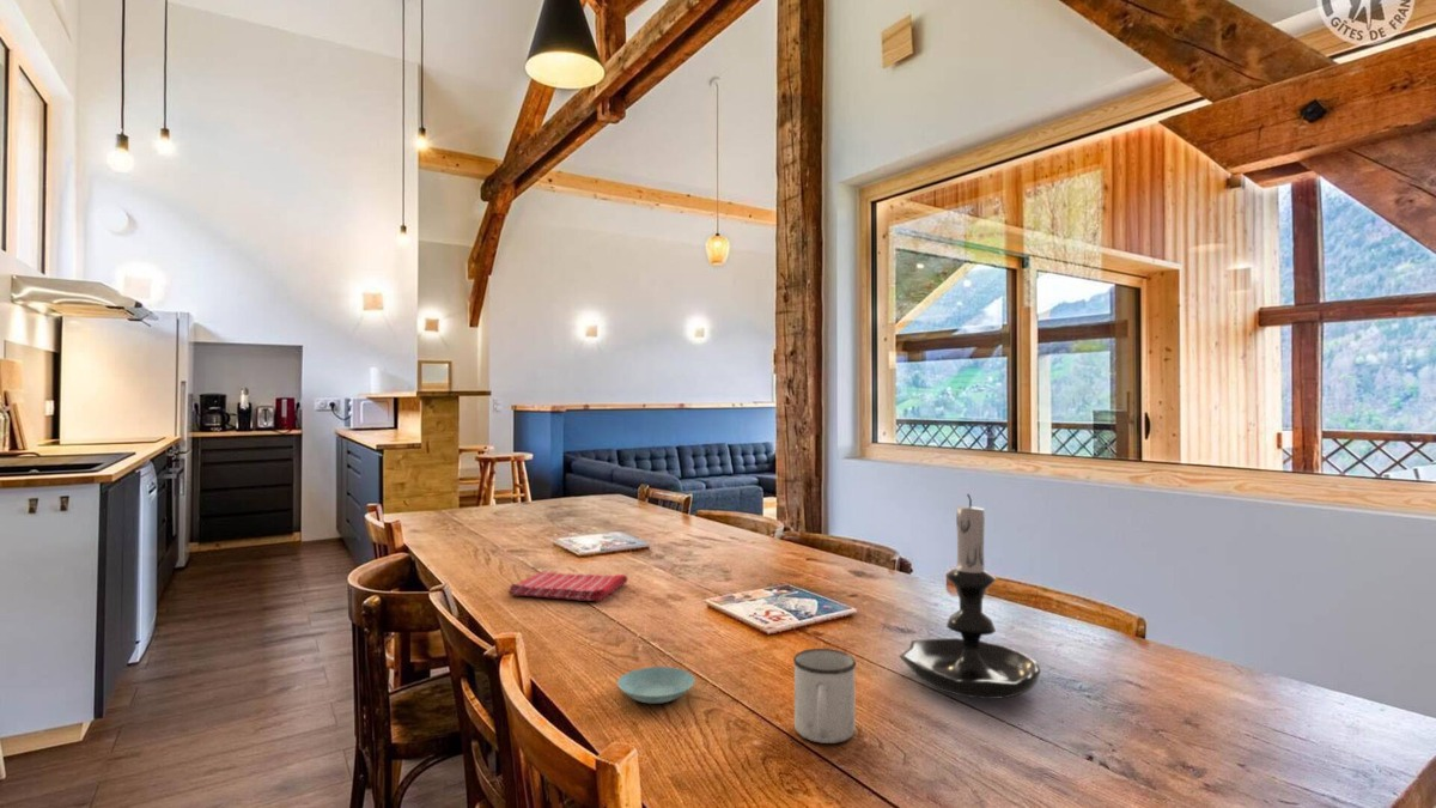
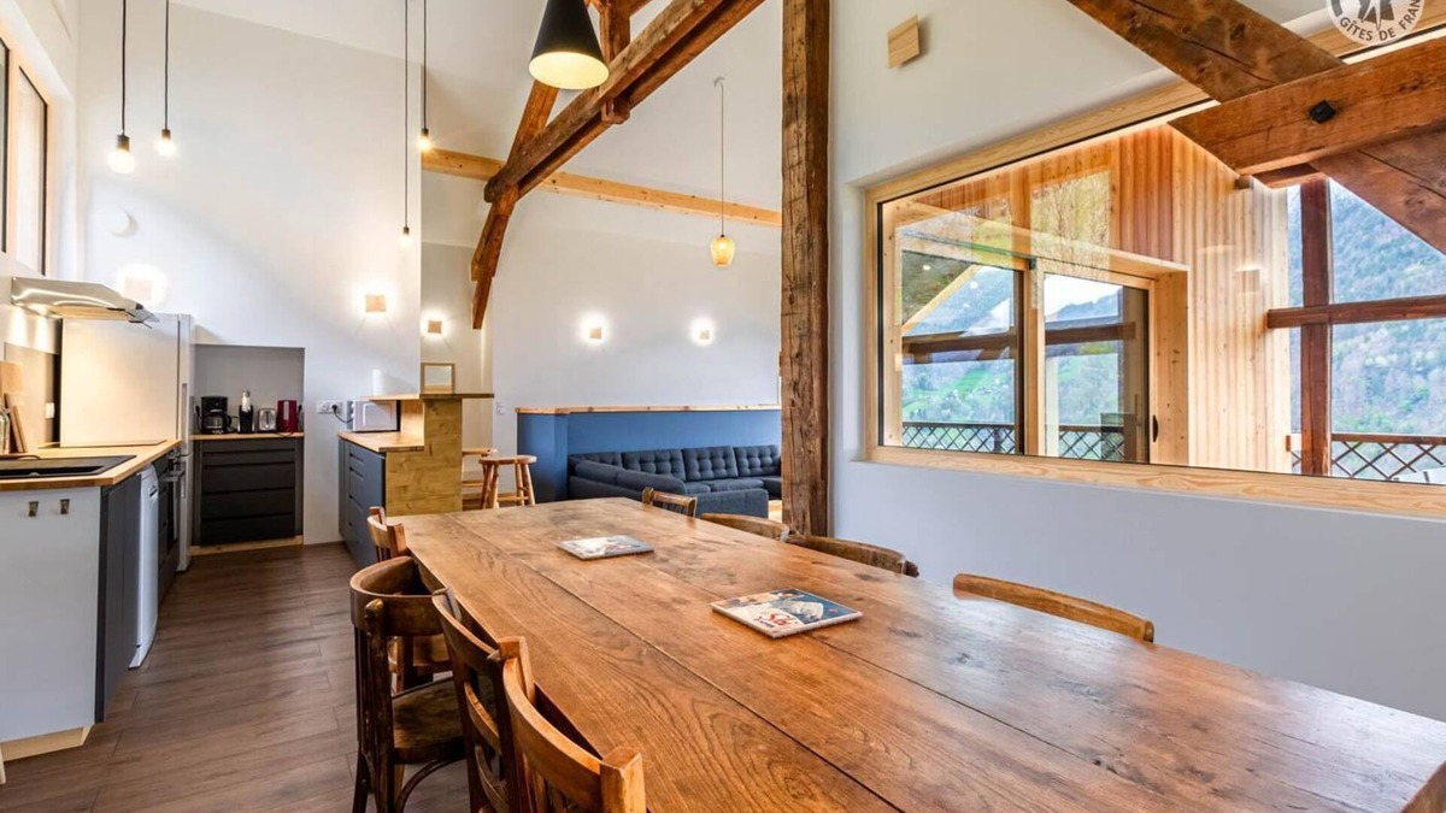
- mug [792,648,857,745]
- candle holder [899,493,1042,700]
- saucer [616,666,696,705]
- dish towel [506,571,628,602]
